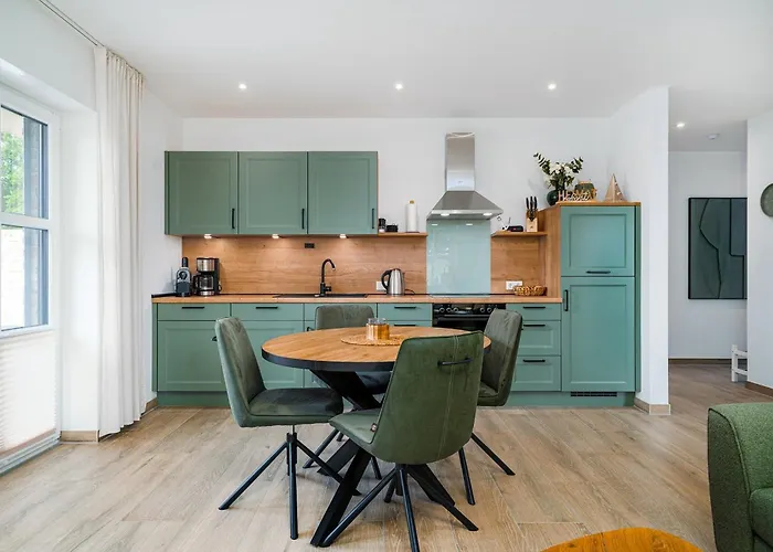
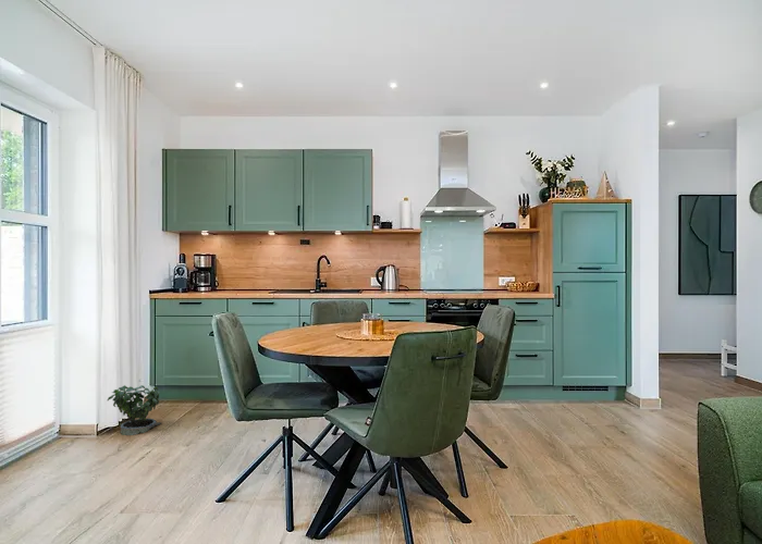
+ potted plant [107,379,162,436]
